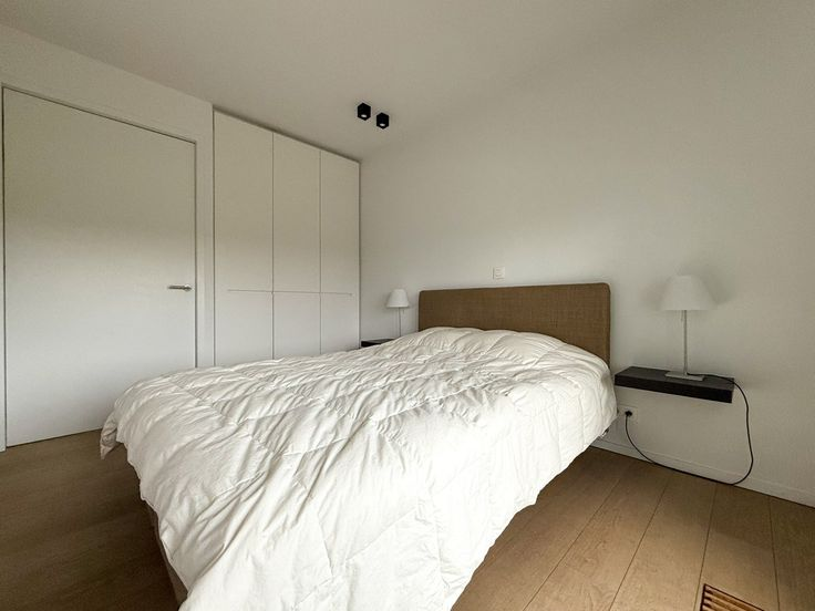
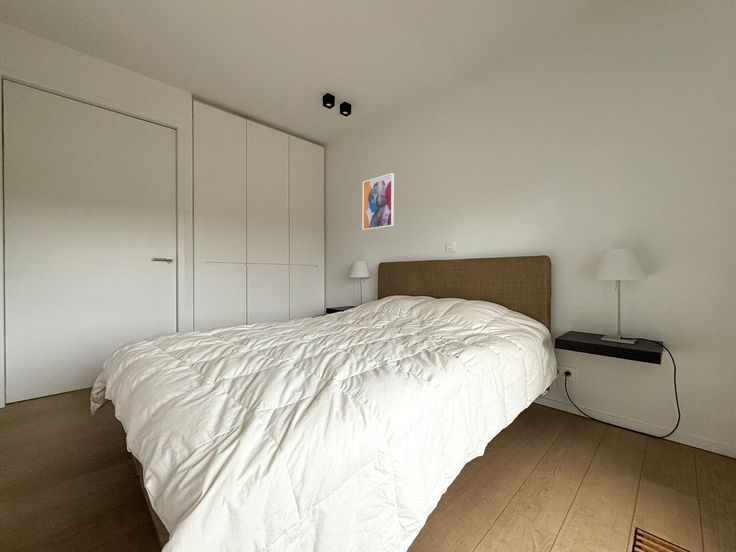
+ wall art [362,172,395,231]
